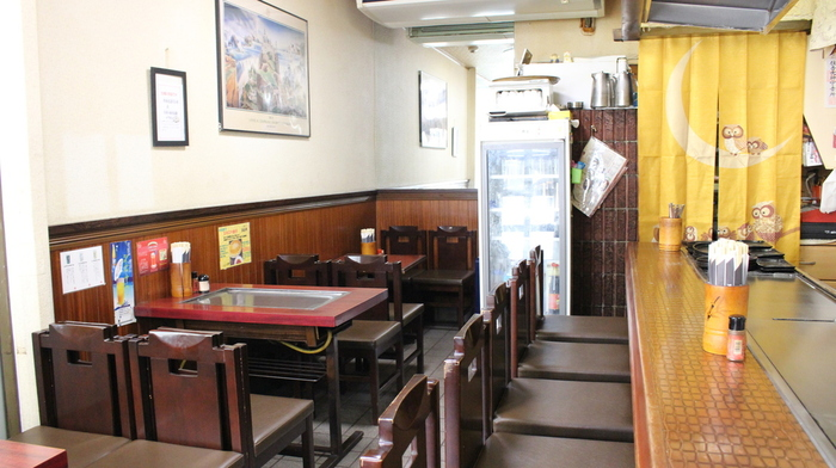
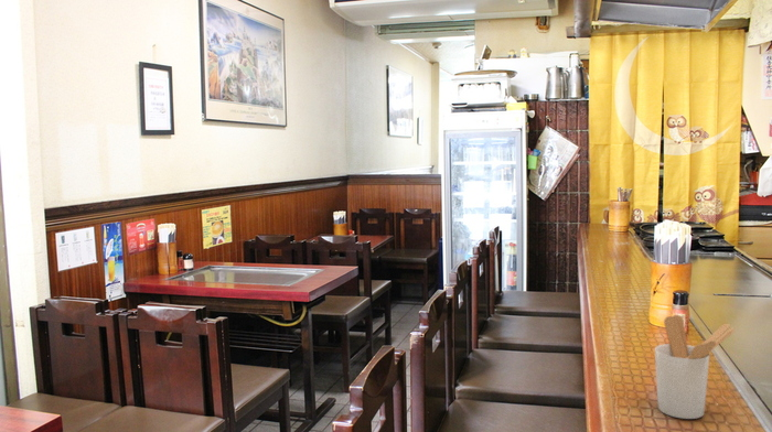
+ utensil holder [654,314,736,420]
